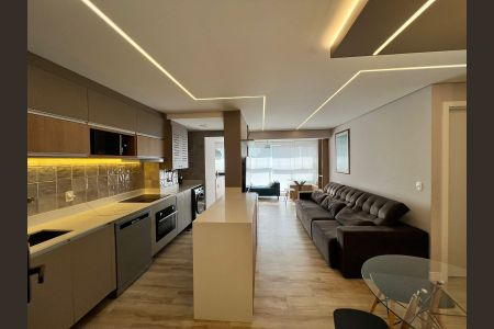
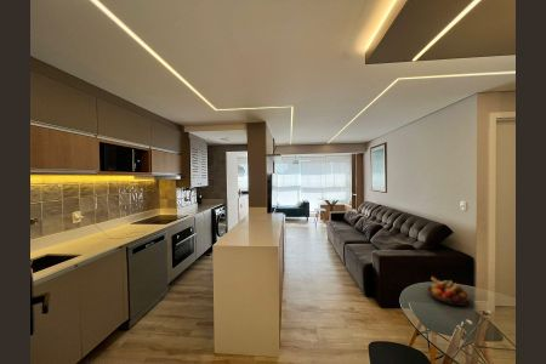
+ fruit bowl [426,275,471,307]
